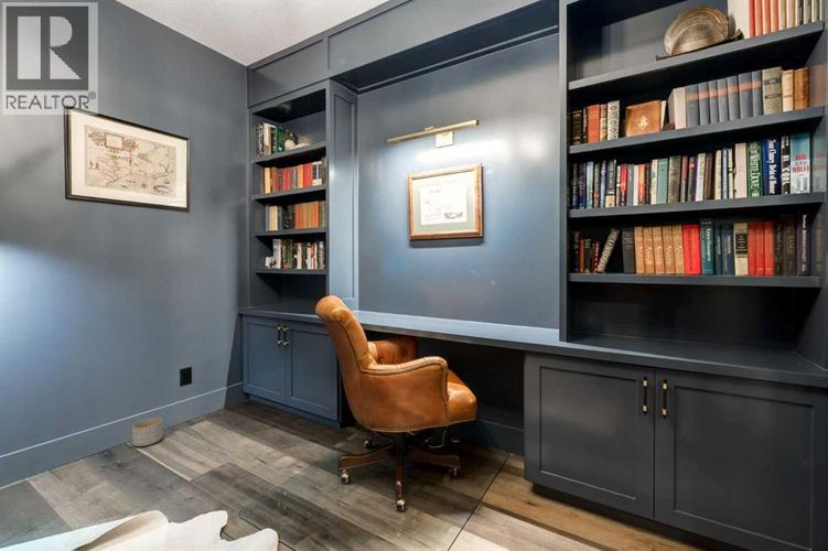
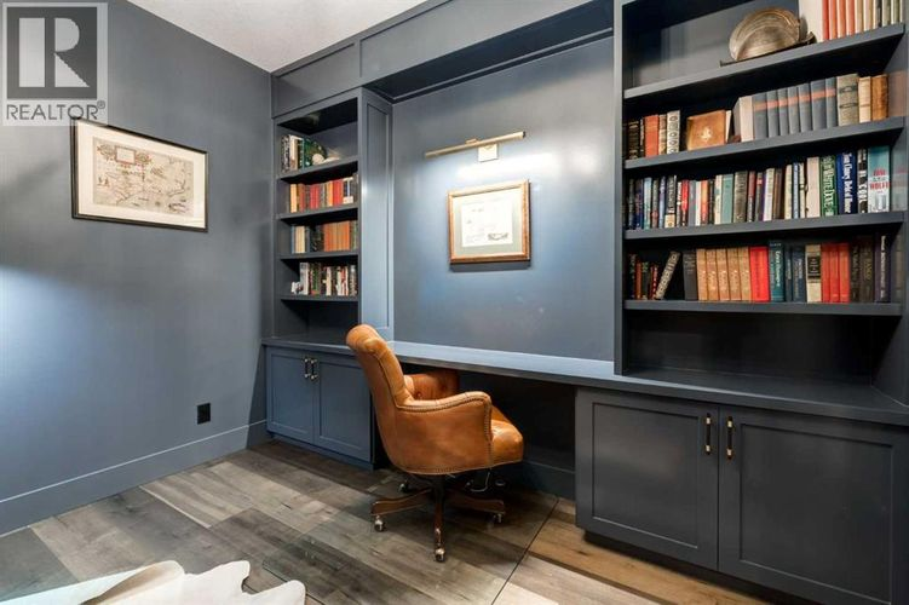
- planter [131,417,164,447]
